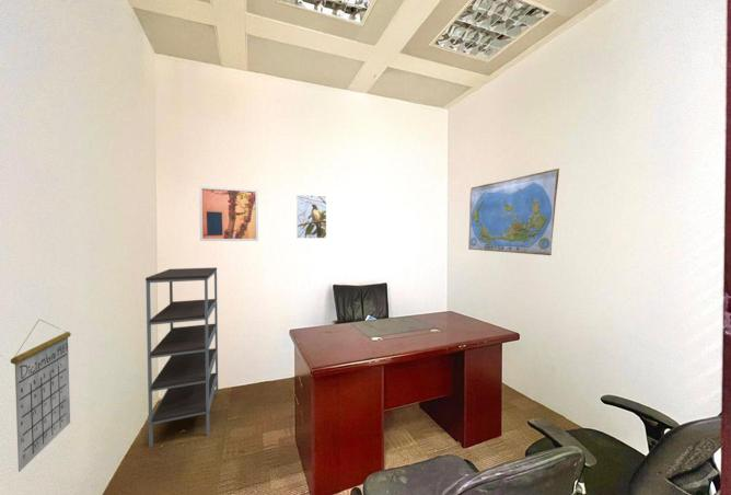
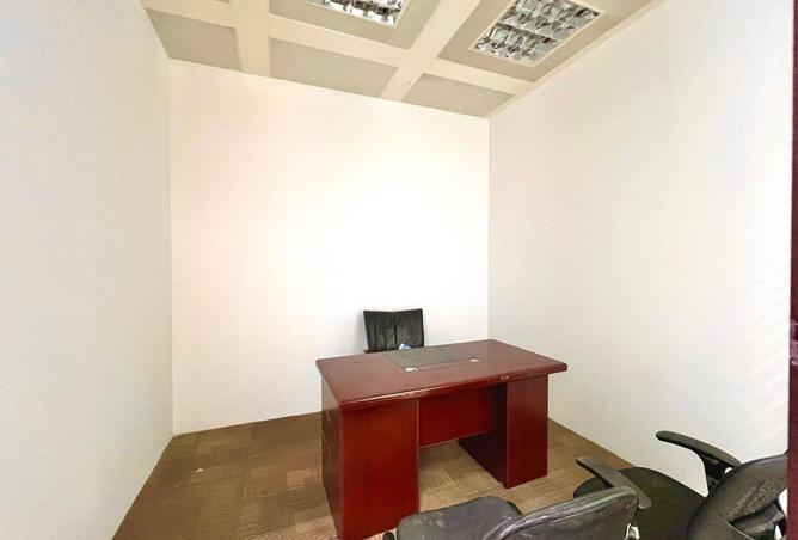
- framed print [295,194,327,240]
- wall art [198,185,259,242]
- calendar [10,319,72,473]
- shelving unit [144,266,219,448]
- world map [467,168,560,256]
